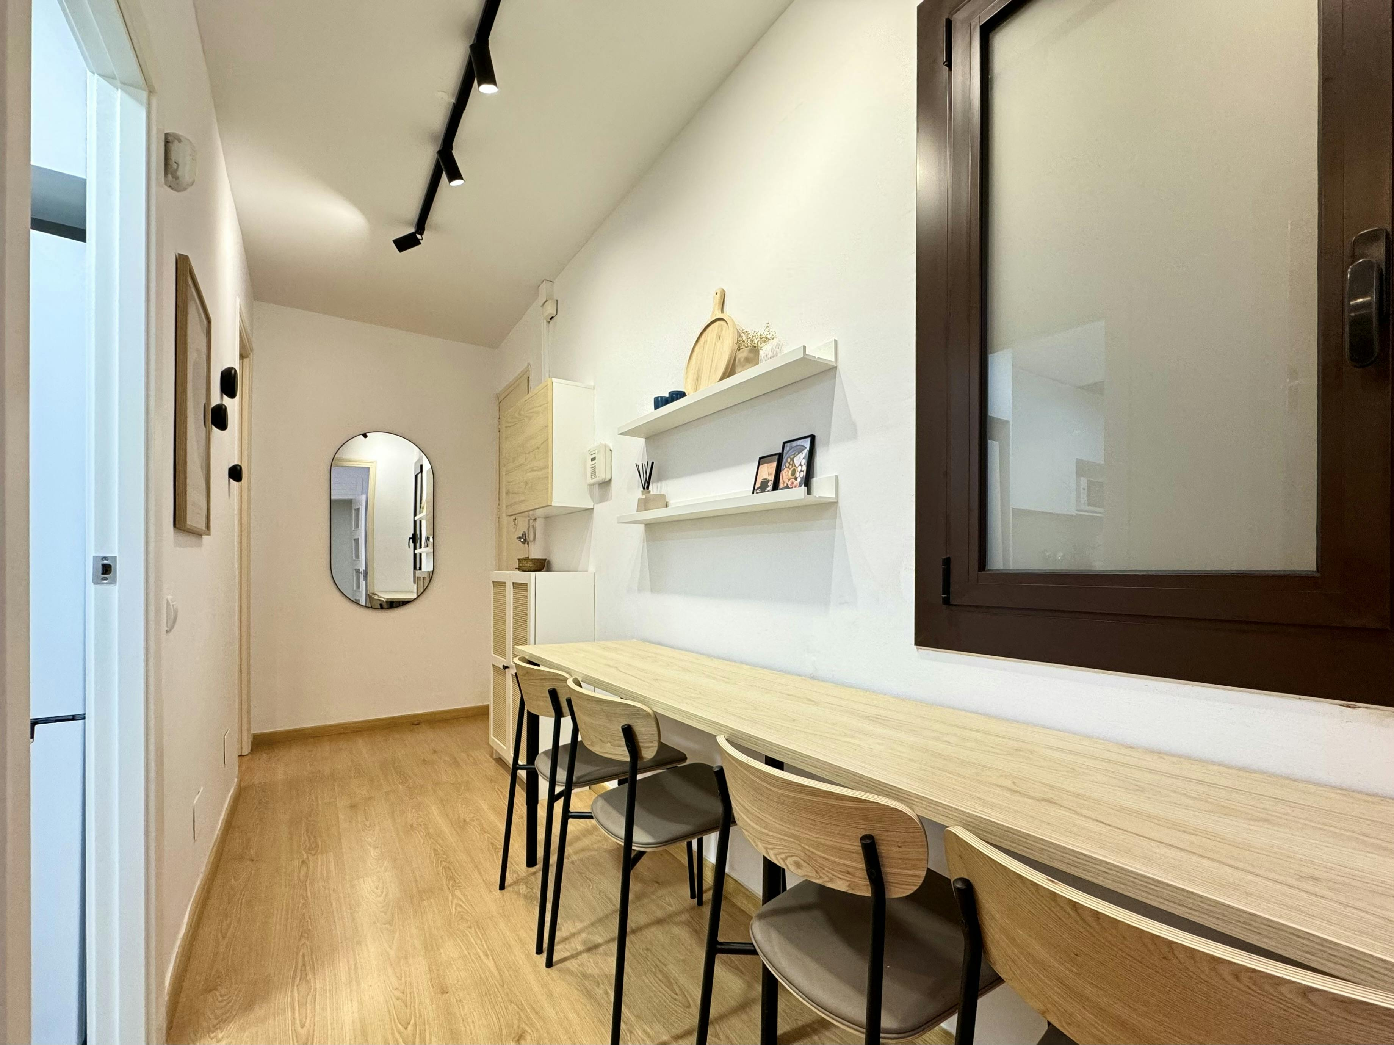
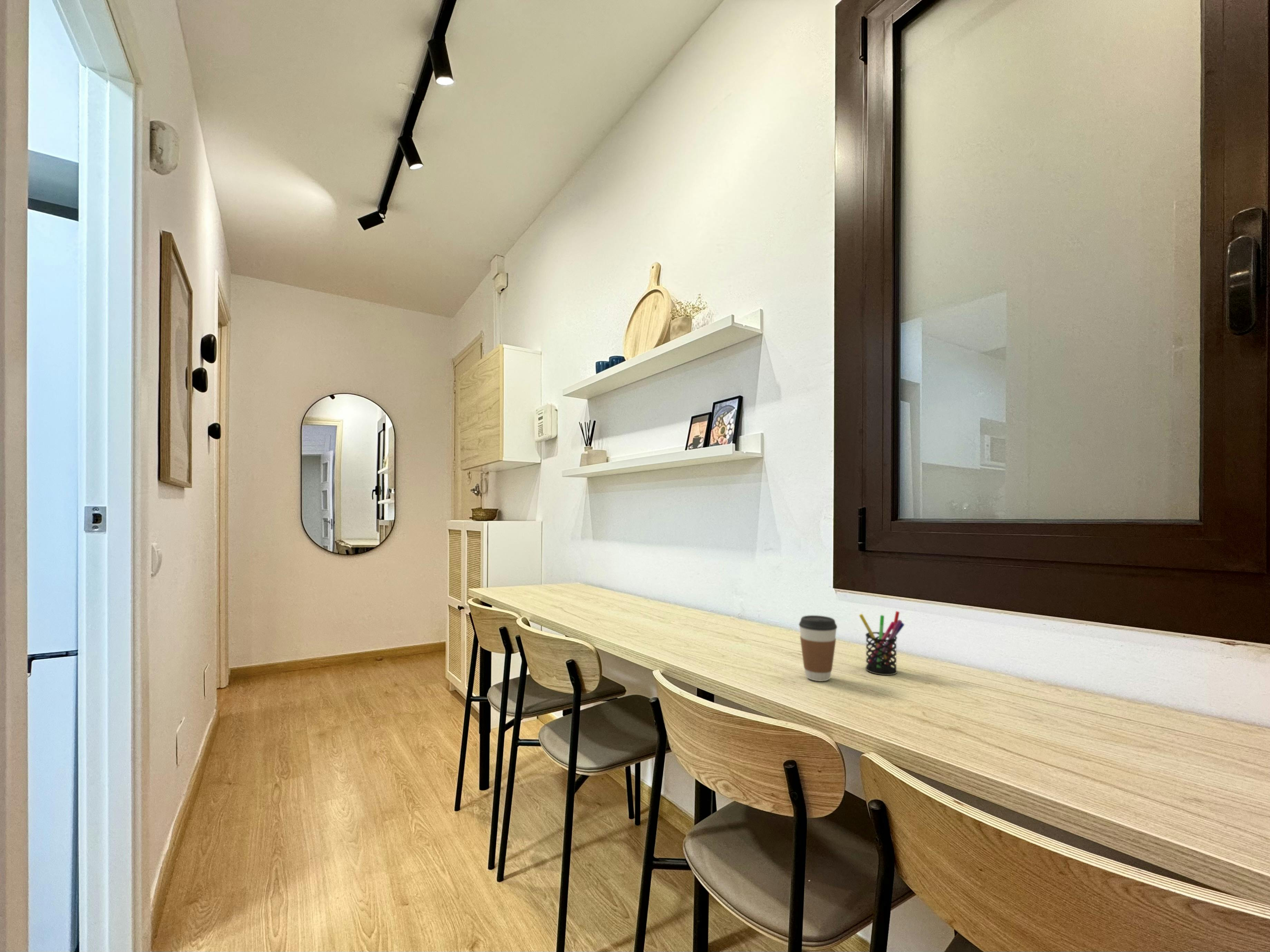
+ pen holder [859,611,905,675]
+ coffee cup [798,615,838,682]
